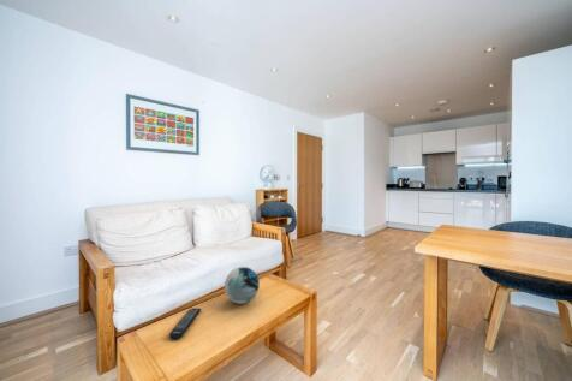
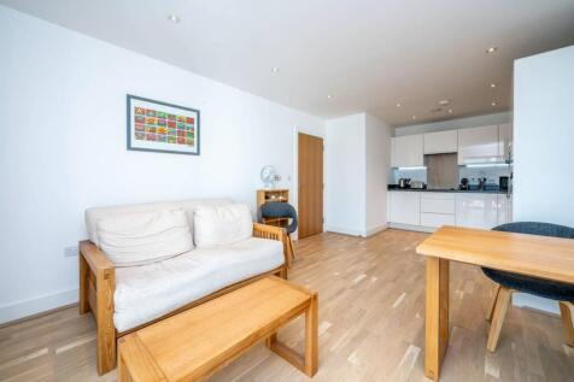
- remote control [168,308,202,340]
- decorative orb [224,266,261,305]
